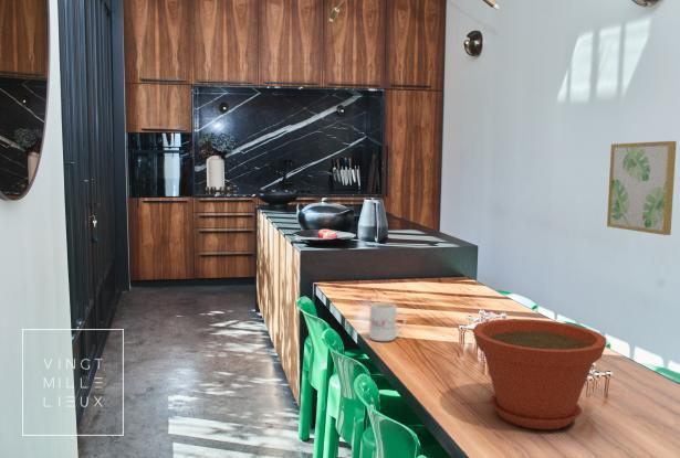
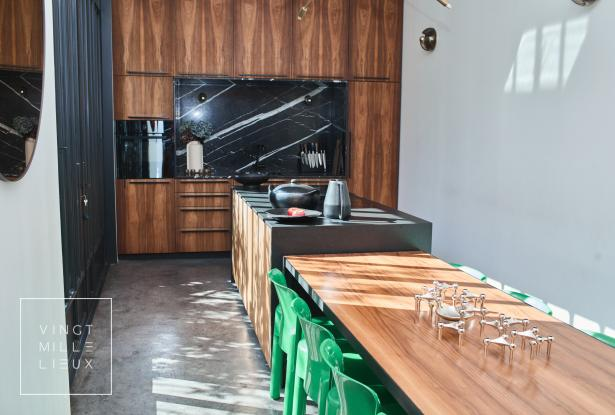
- wall art [606,140,678,236]
- plant pot [472,318,608,430]
- mug [368,301,407,342]
